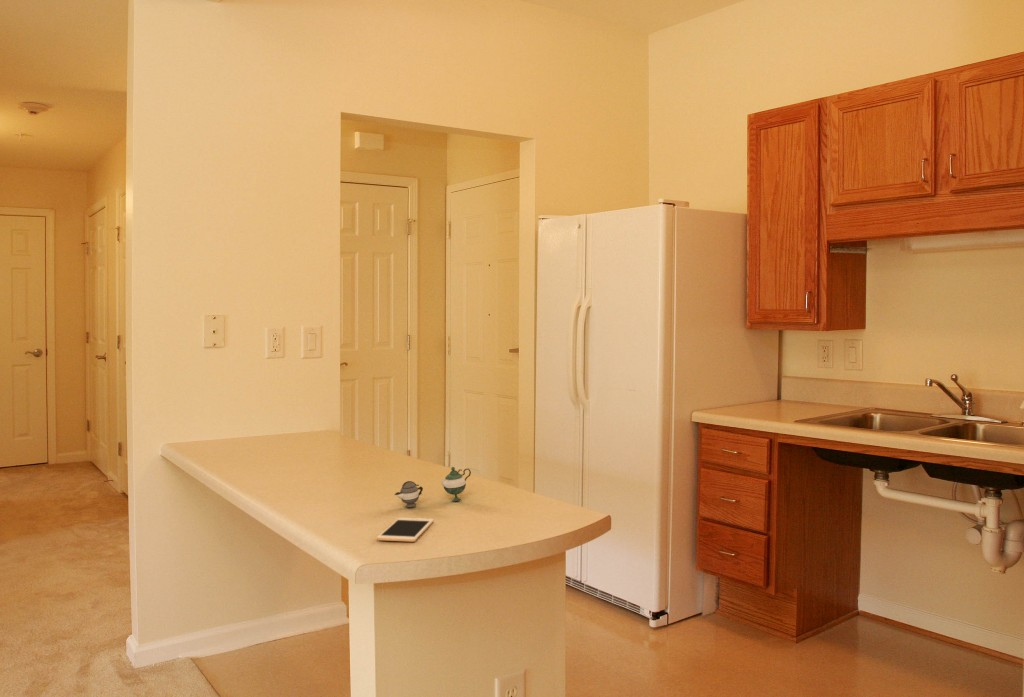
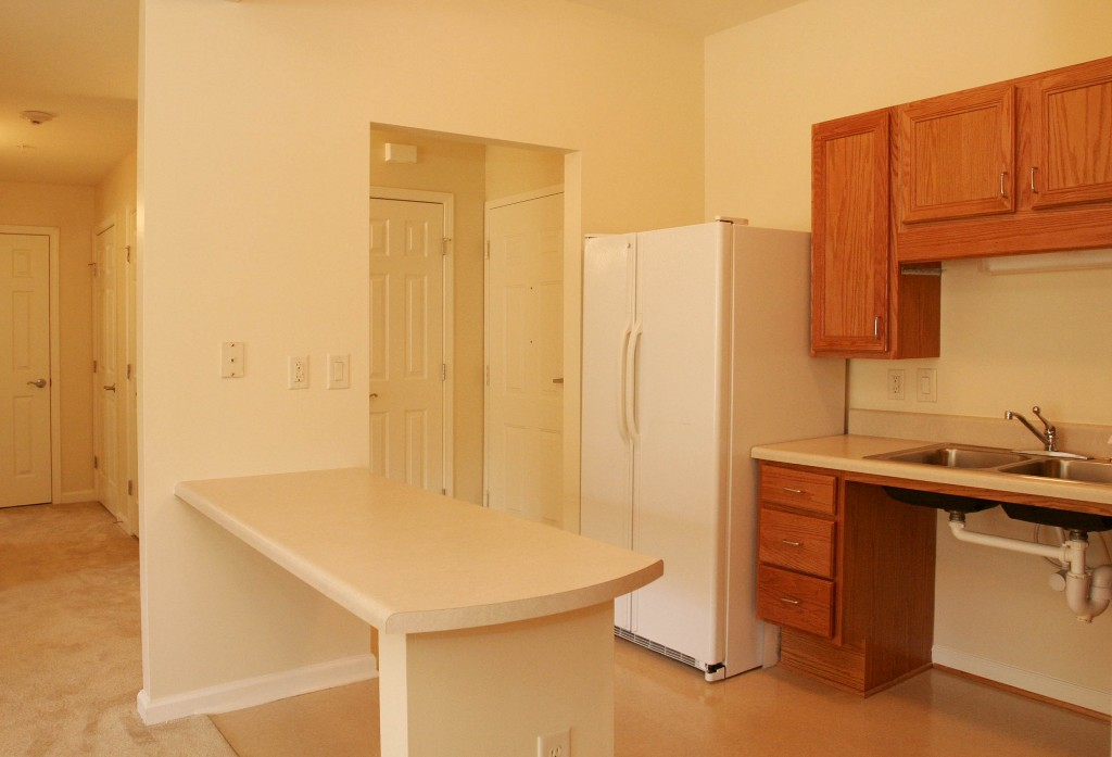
- teapot [394,466,472,508]
- cell phone [376,517,435,543]
